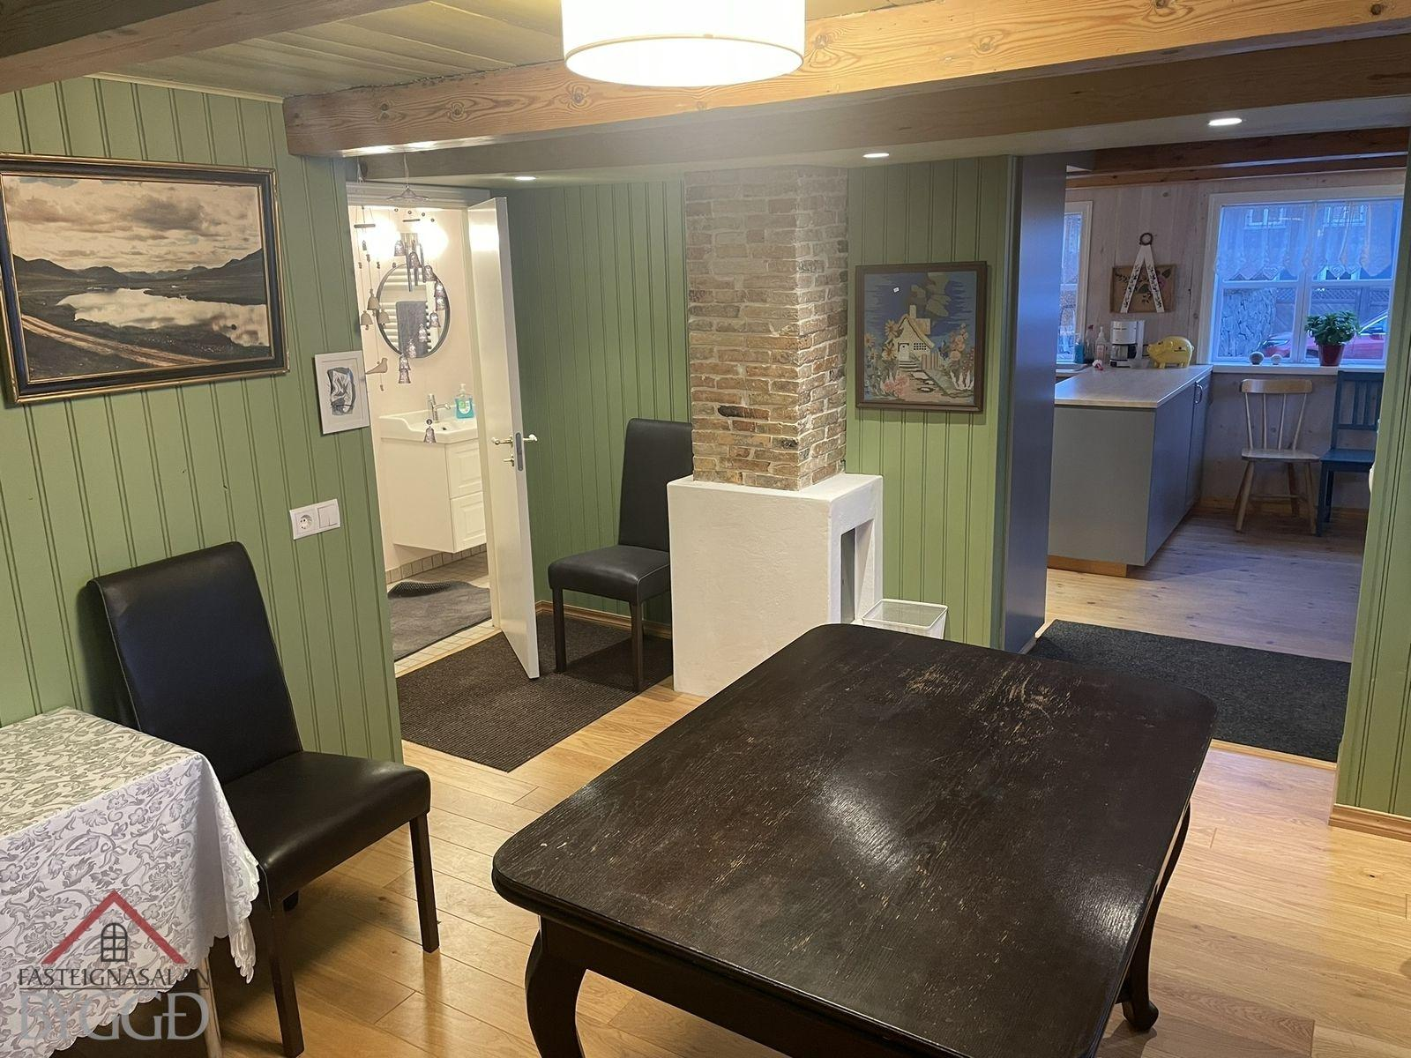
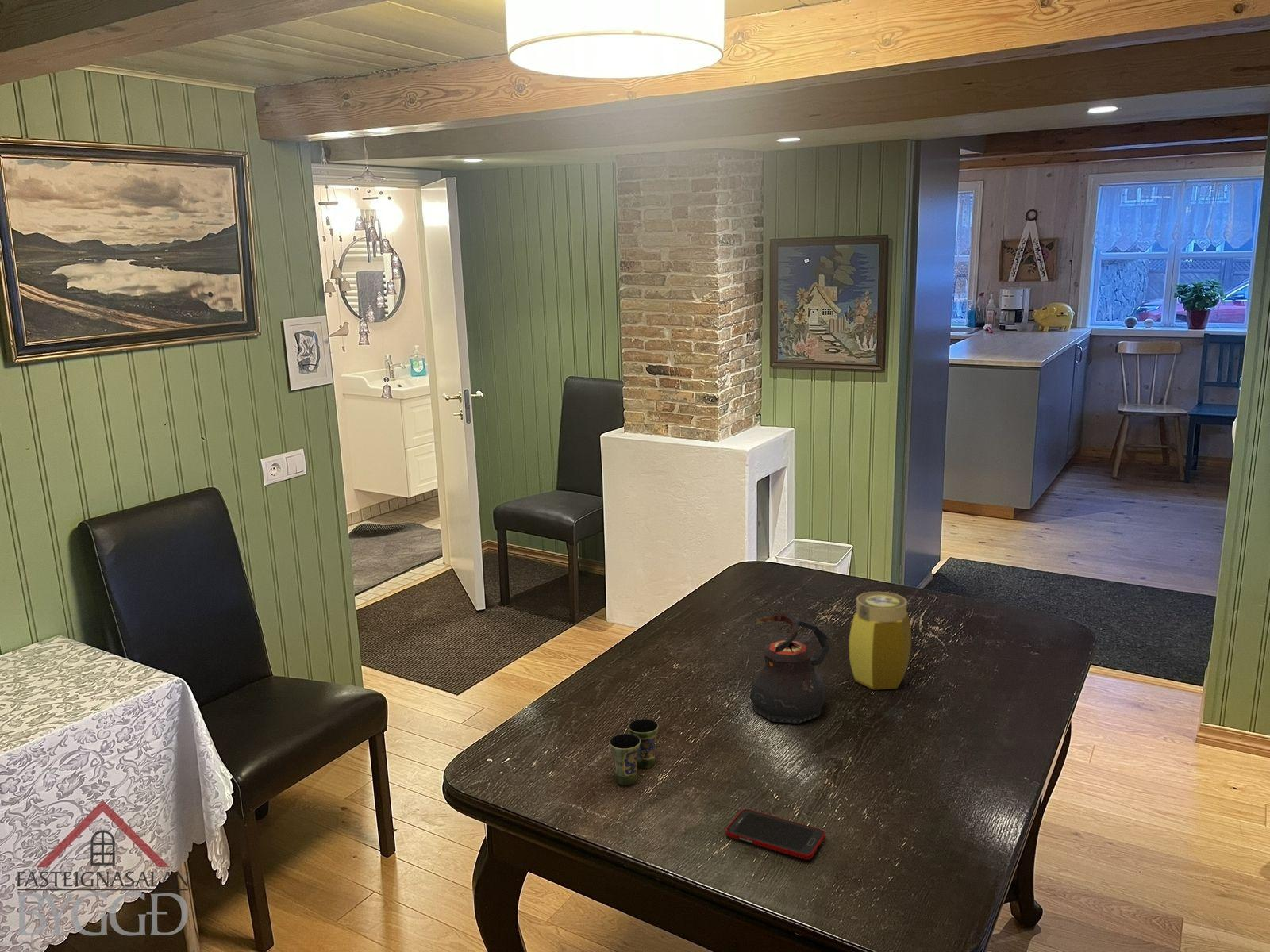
+ cell phone [725,808,826,861]
+ cup [609,718,659,785]
+ jar [849,591,912,690]
+ teapot [749,612,830,724]
